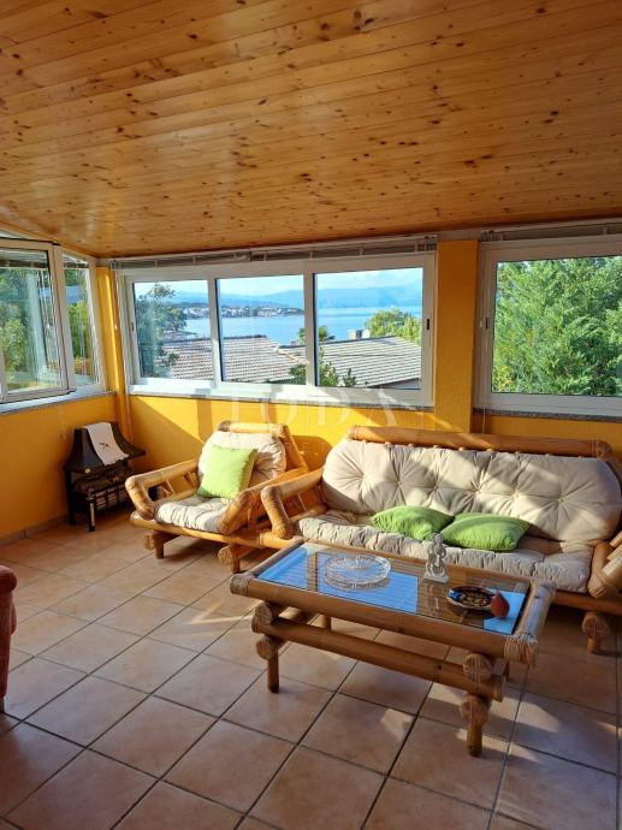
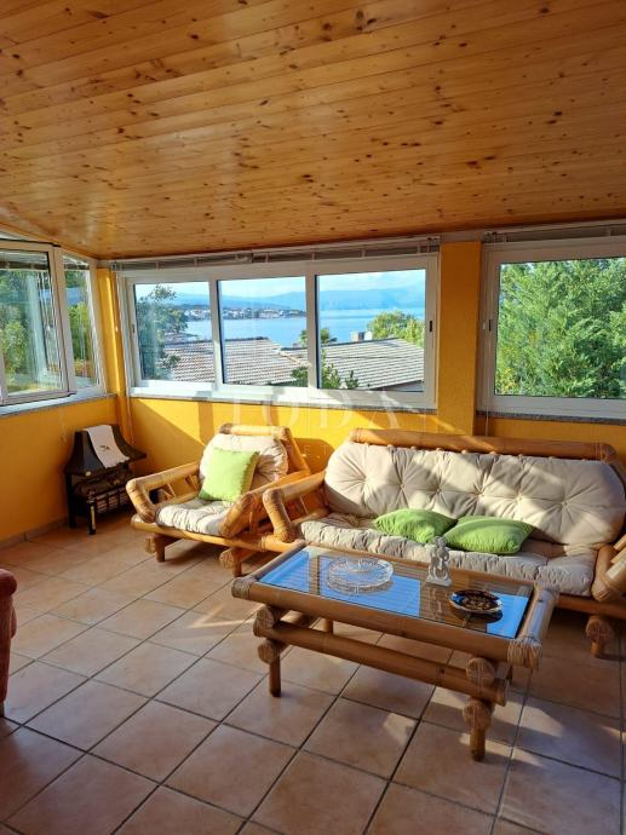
- fruit [488,583,511,619]
